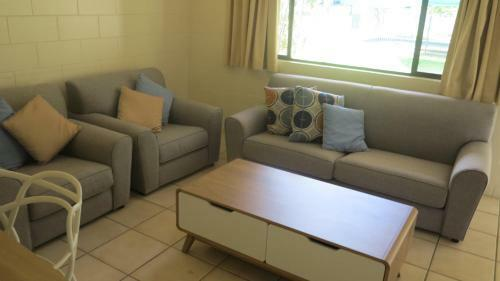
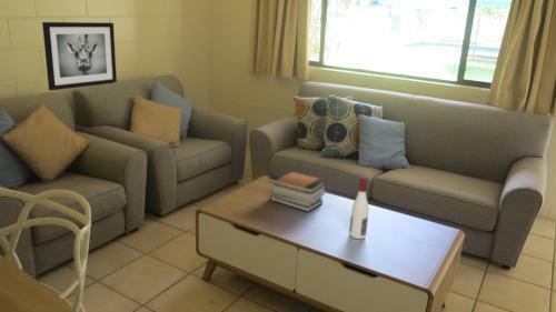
+ alcohol [348,175,370,240]
+ book stack [267,169,327,213]
+ wall art [41,21,118,91]
